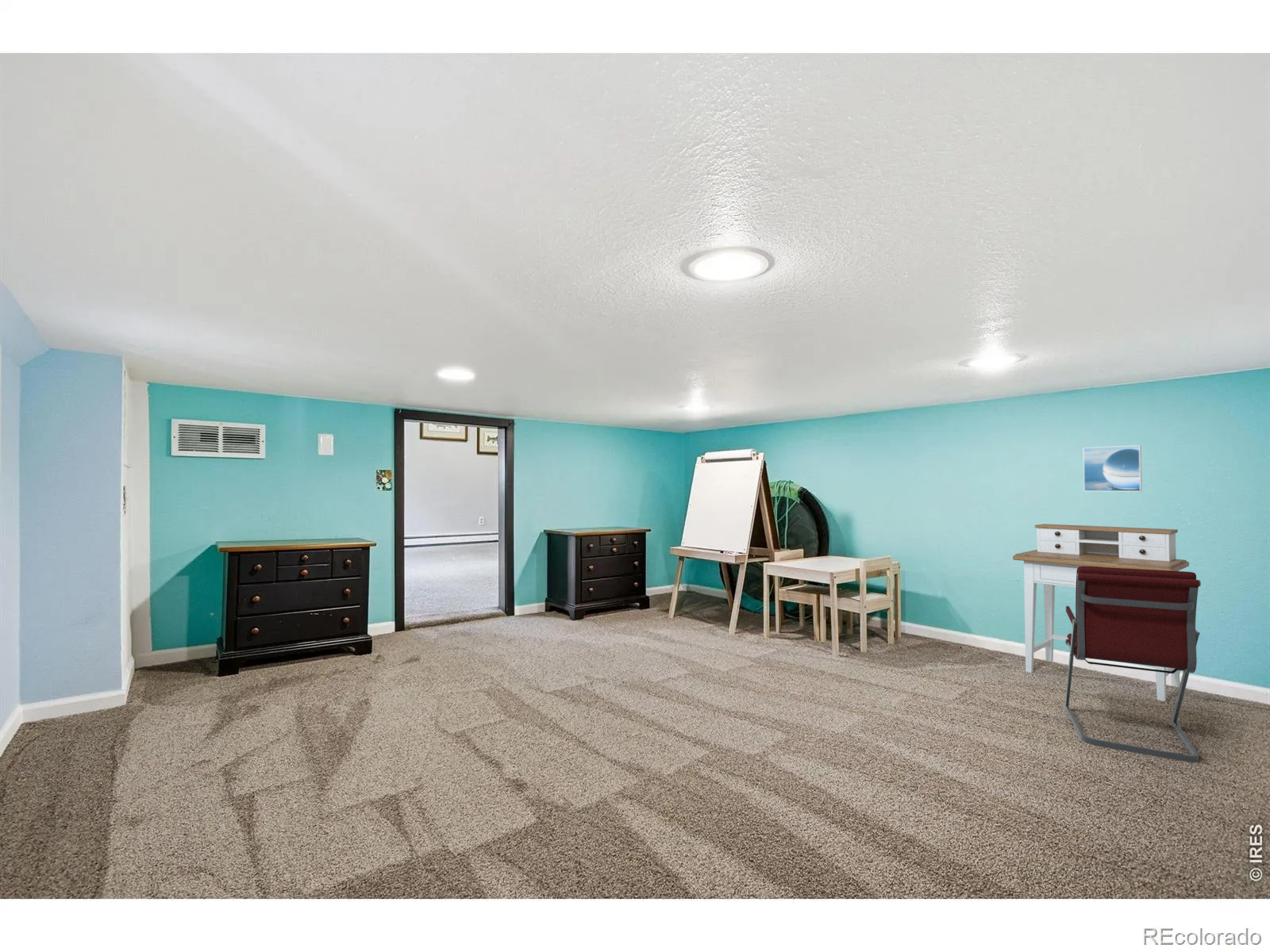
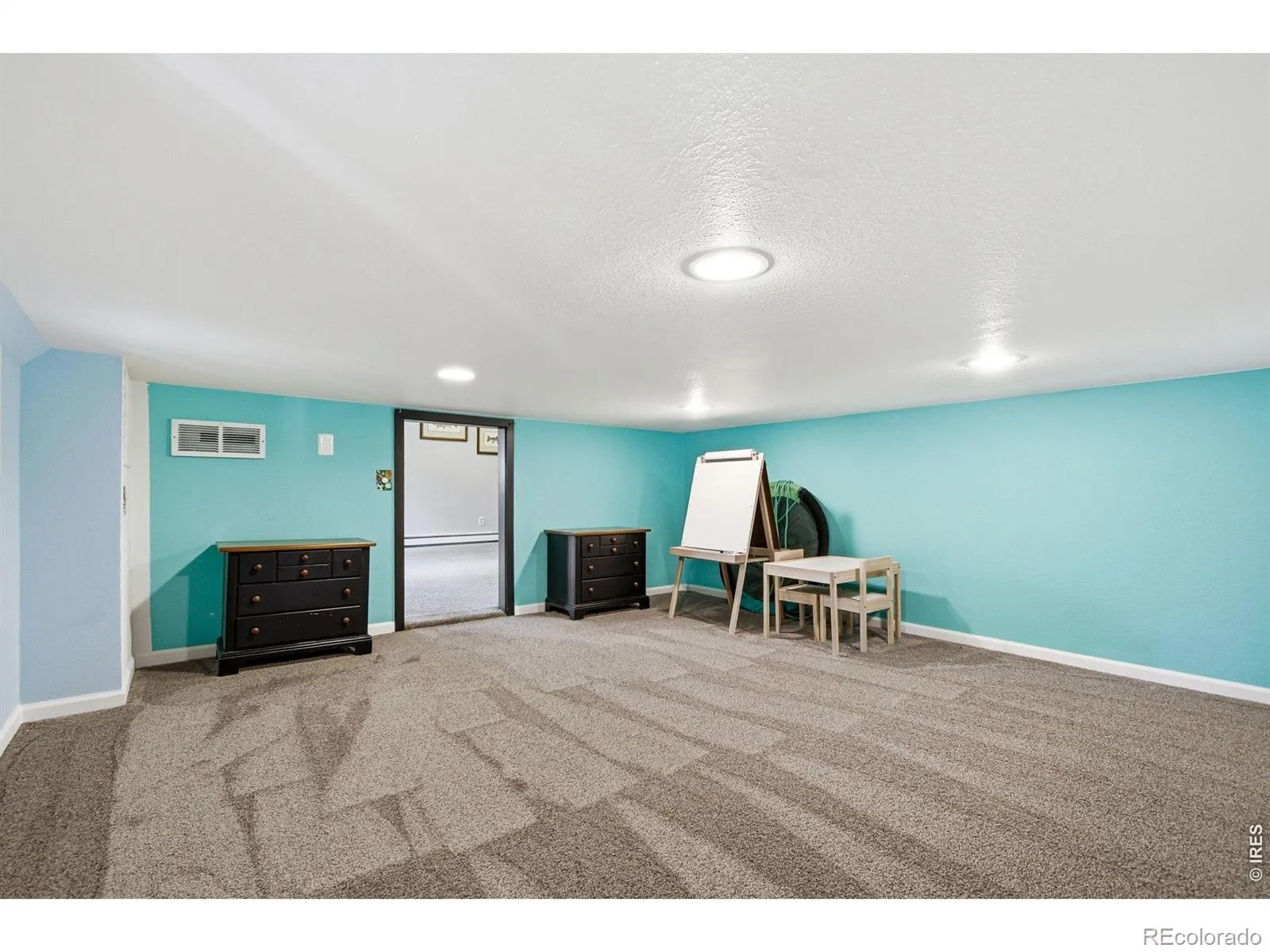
- desk [1012,523,1190,702]
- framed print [1083,444,1143,493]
- office chair [1064,566,1202,763]
